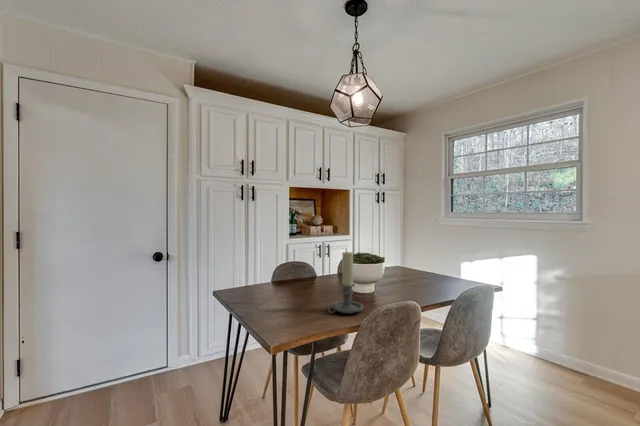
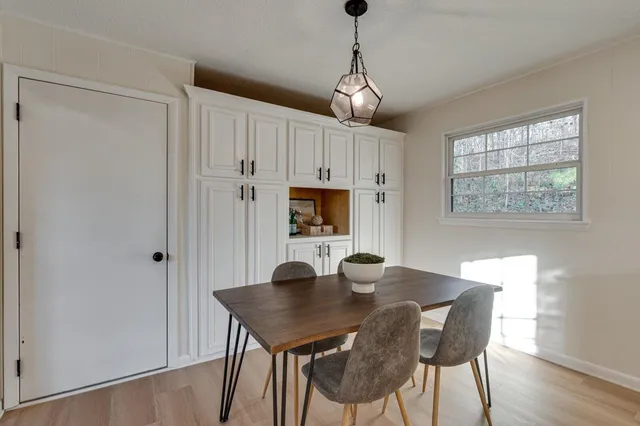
- candle holder [327,250,364,315]
